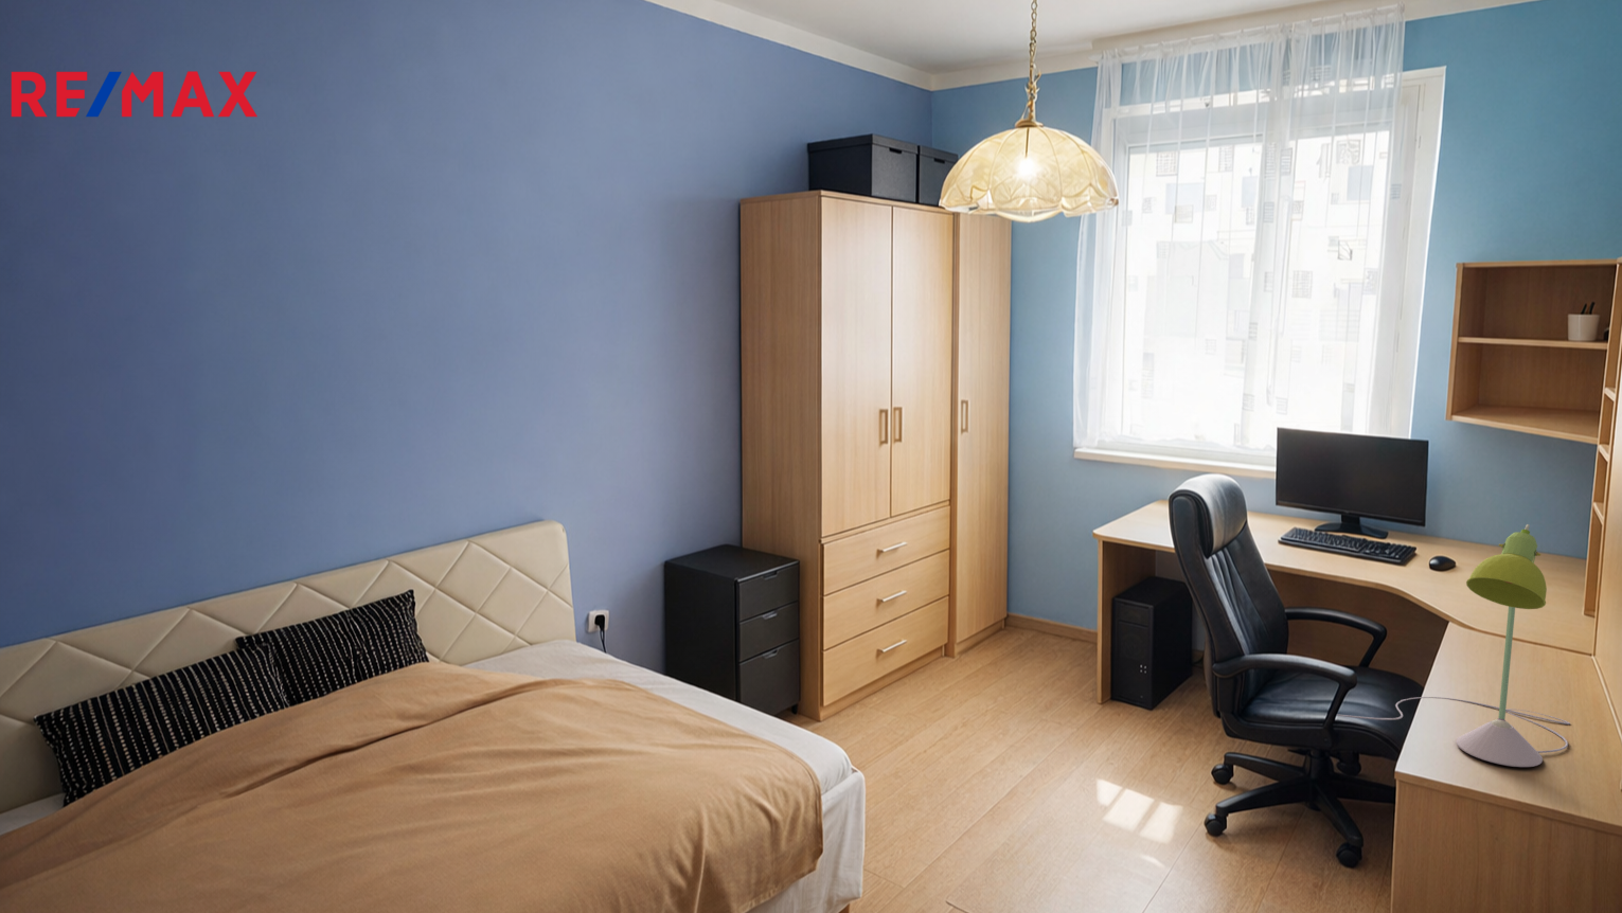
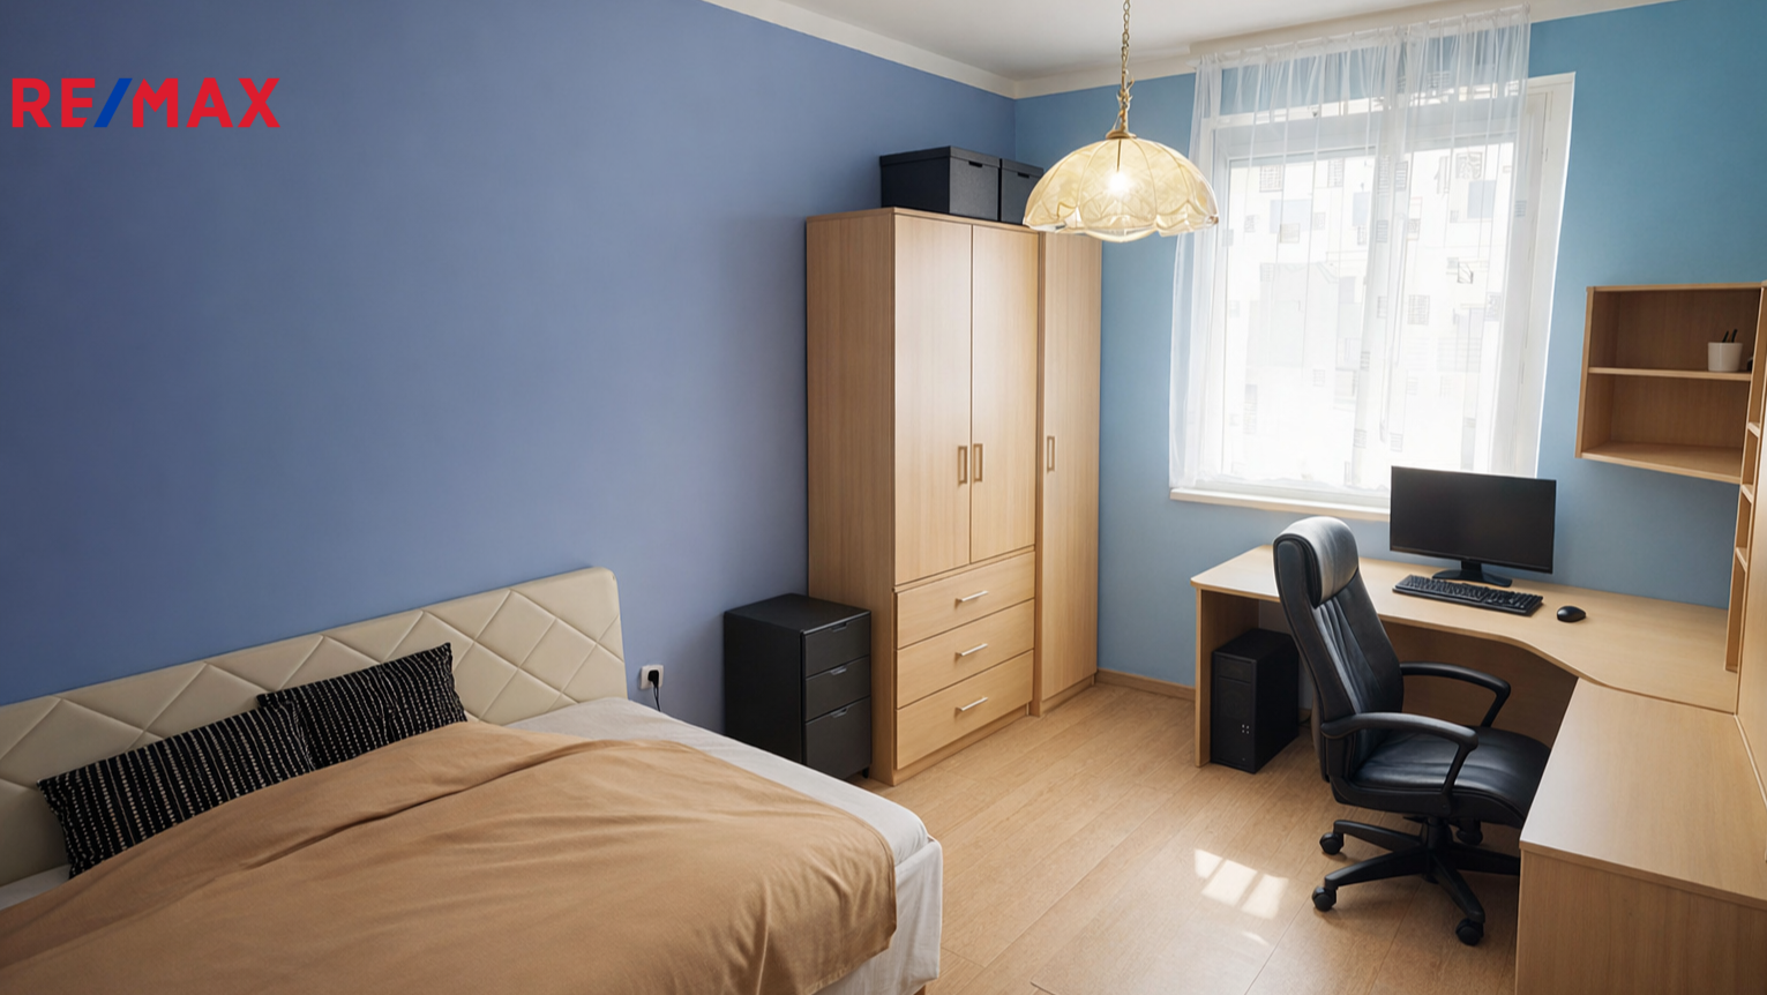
- desk lamp [1336,523,1571,768]
